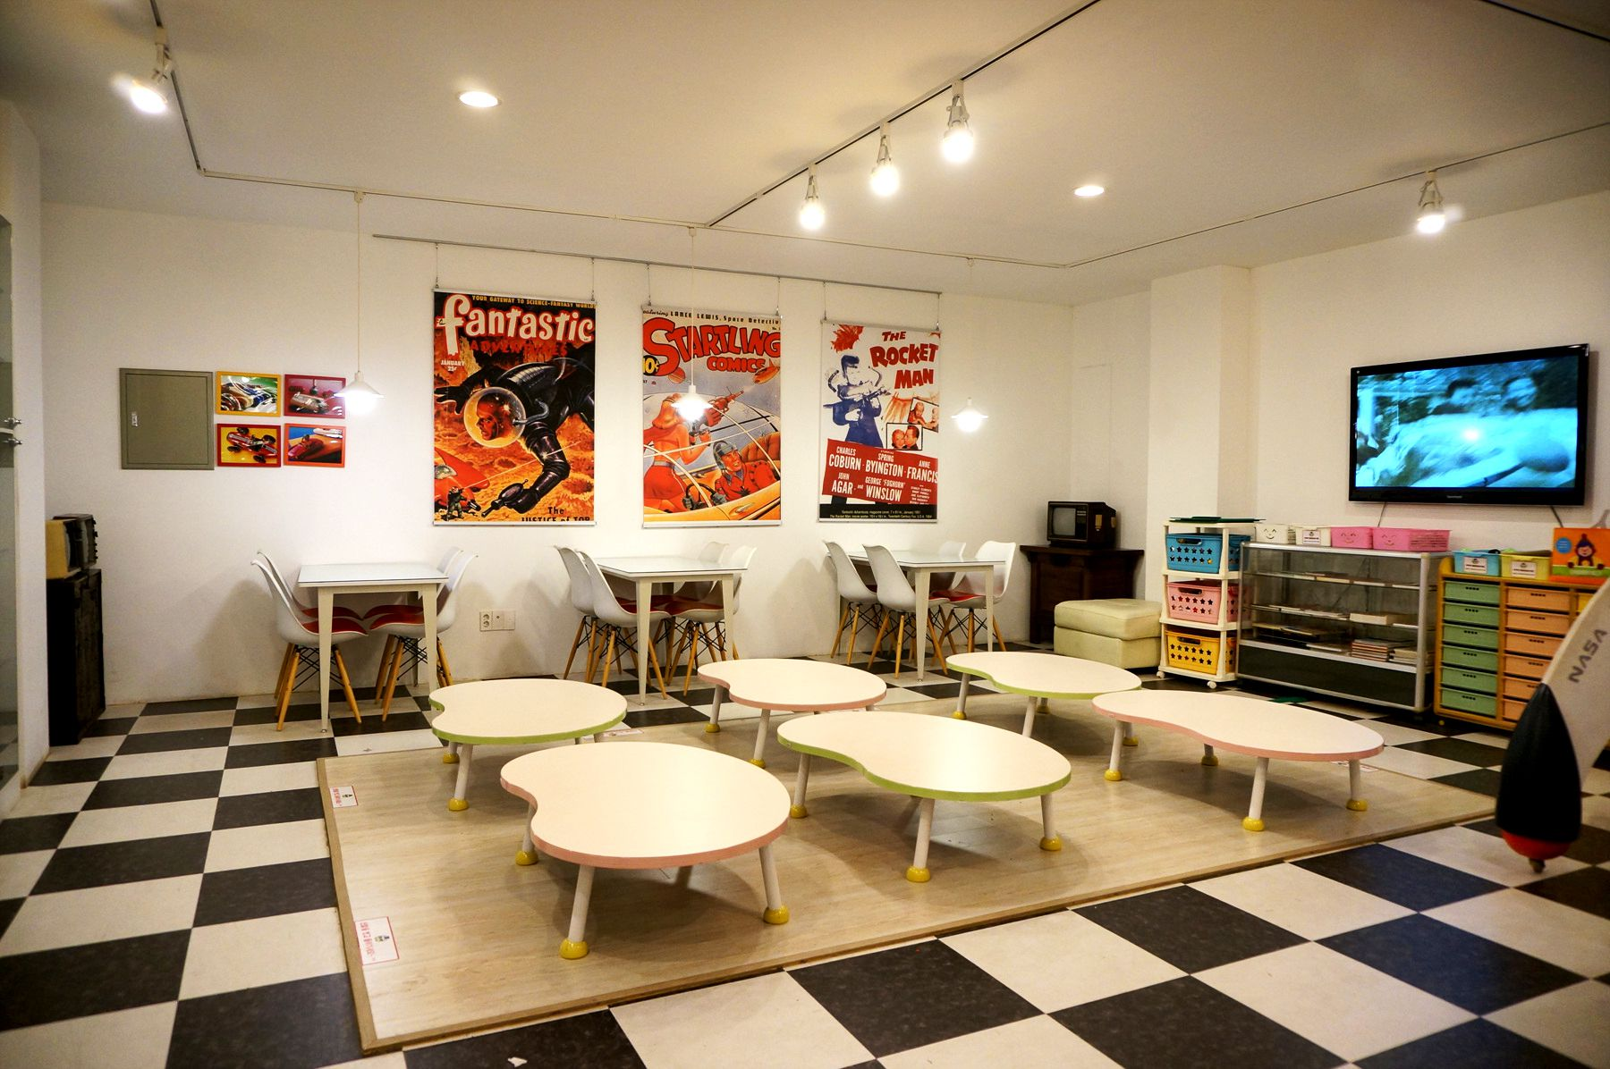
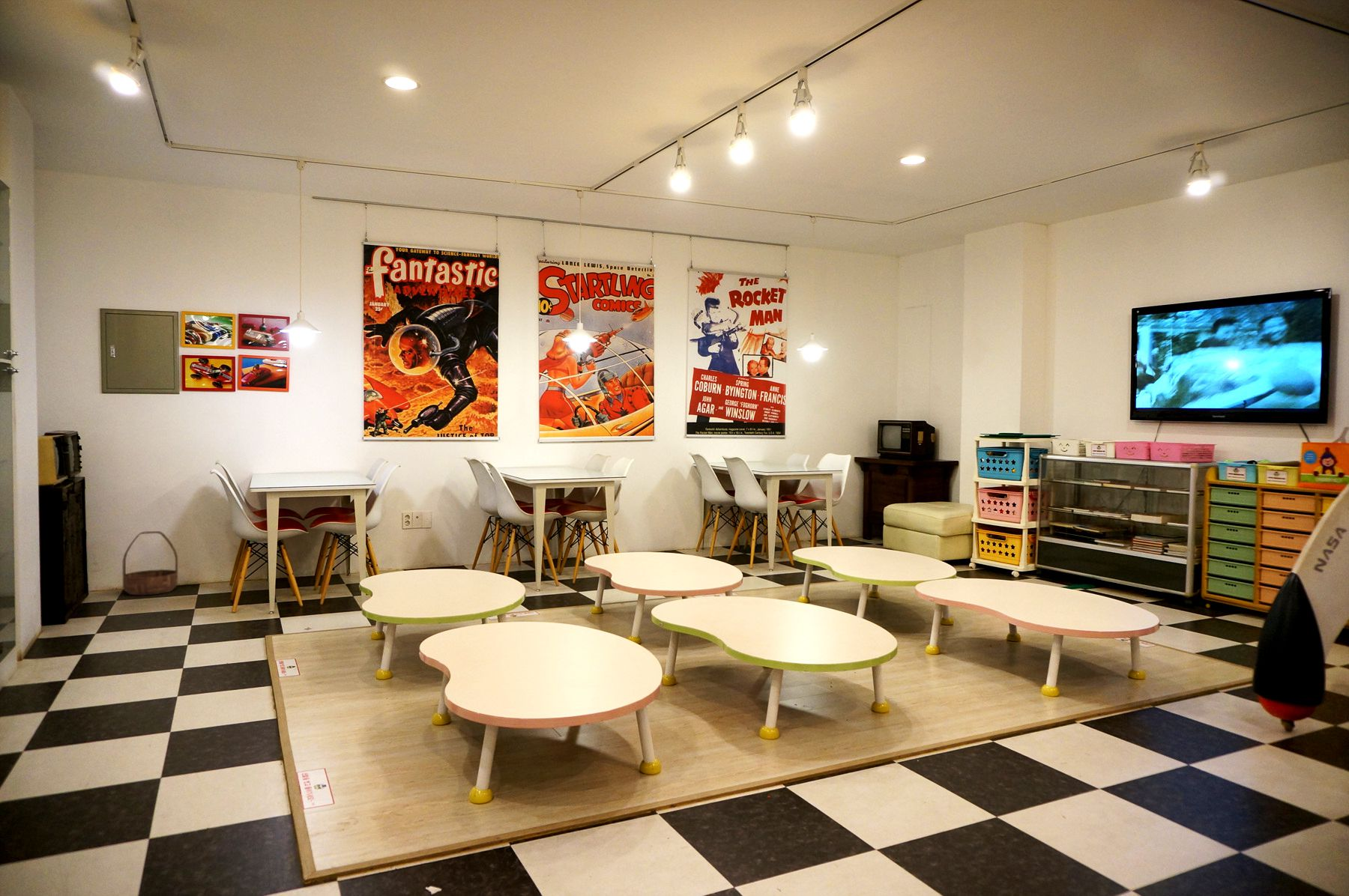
+ basket [122,530,178,596]
